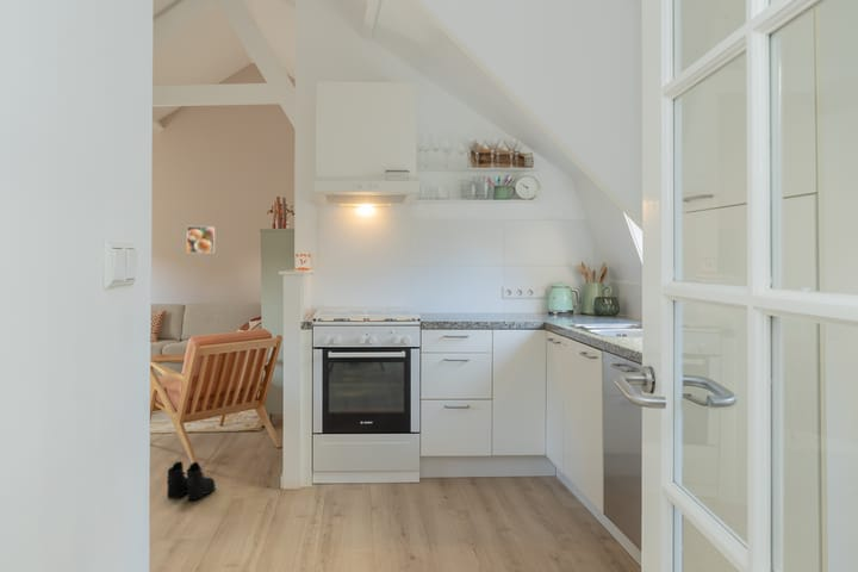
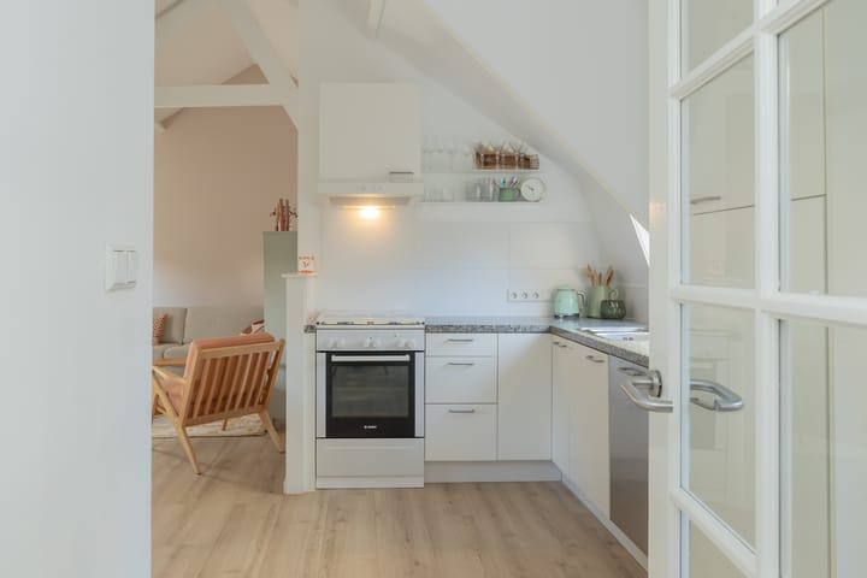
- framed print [186,225,216,254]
- boots [166,460,217,500]
